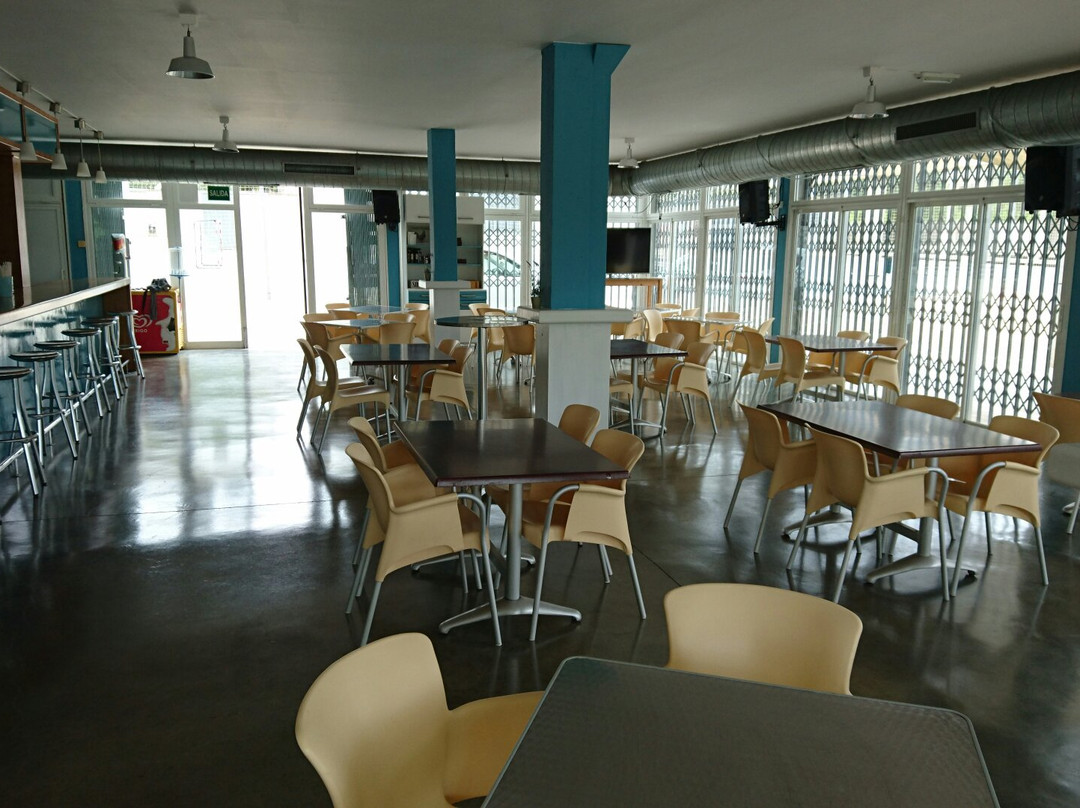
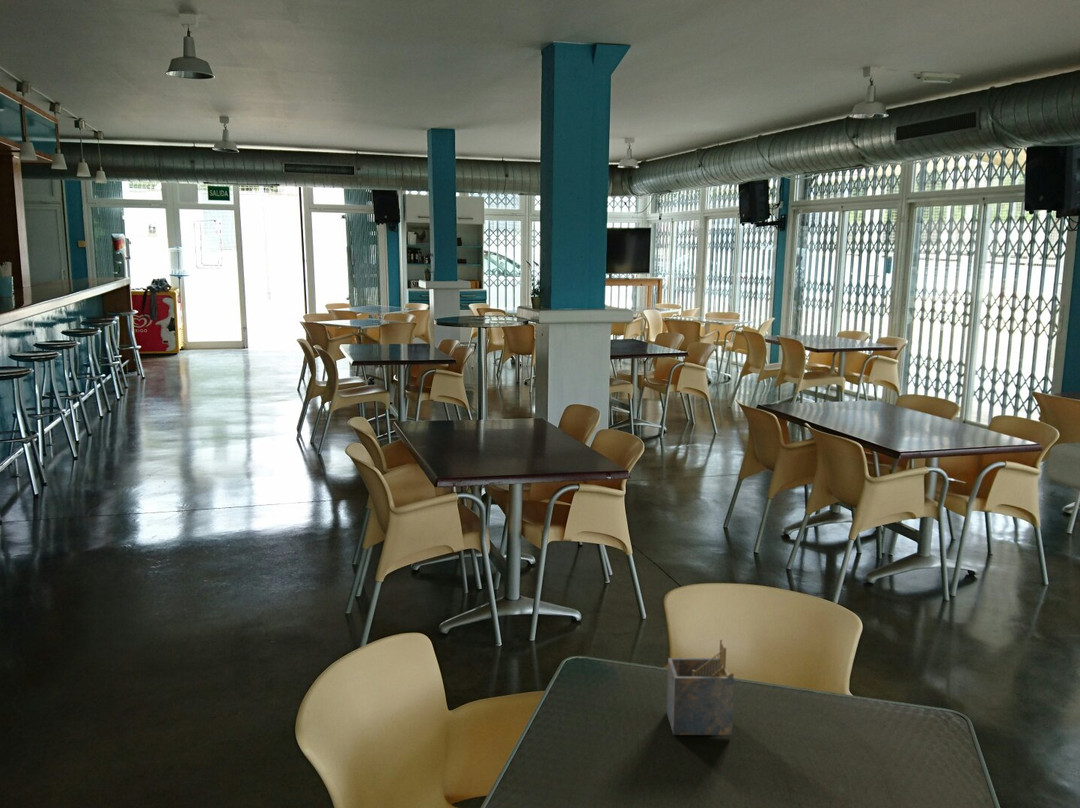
+ napkin holder [666,639,735,736]
